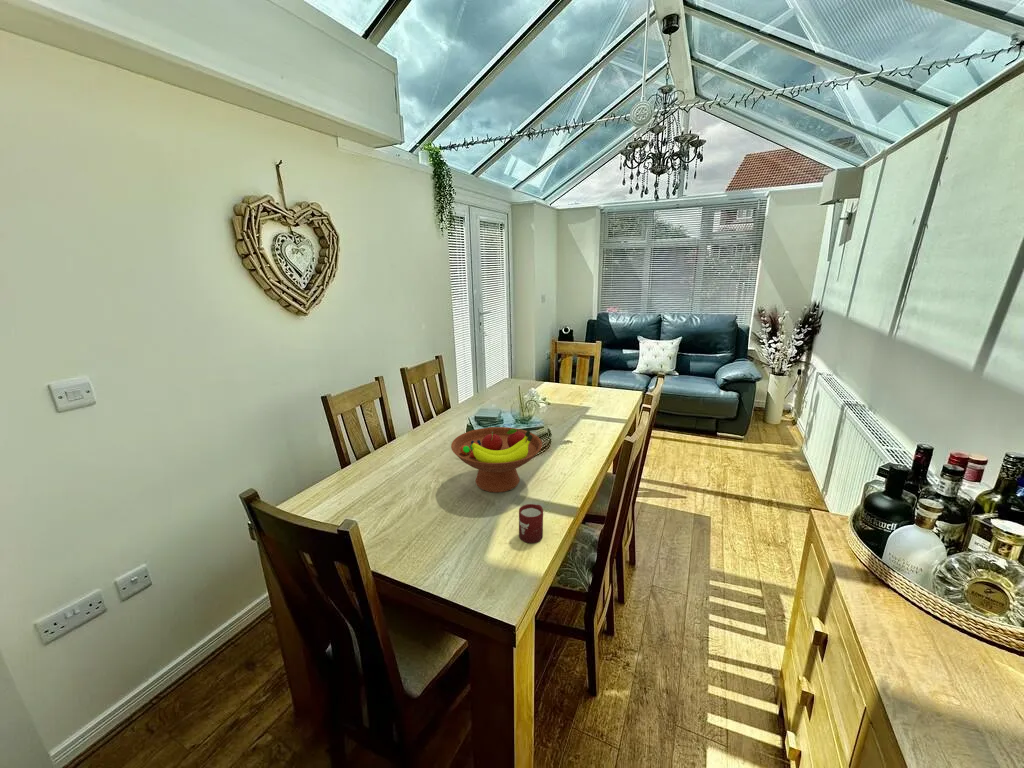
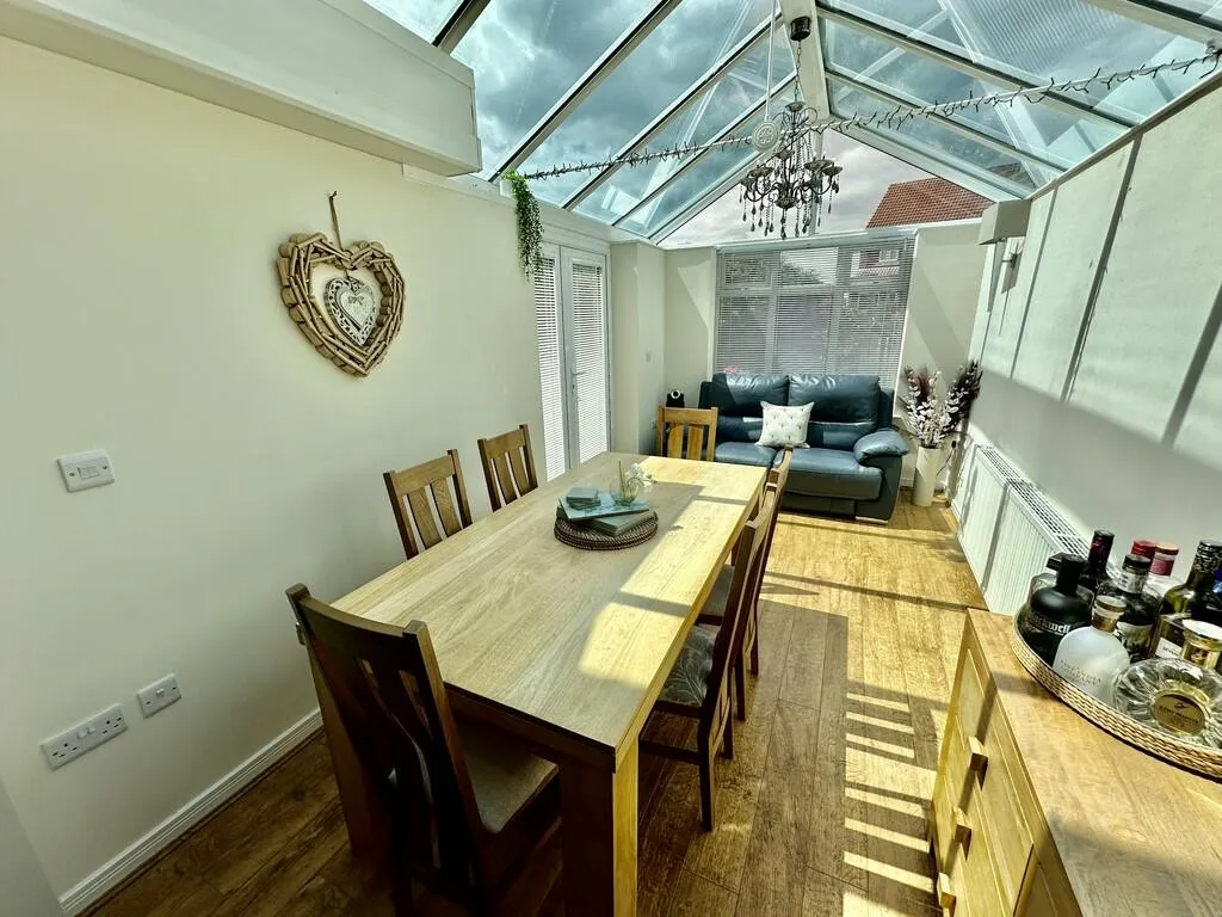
- fruit bowl [450,426,543,494]
- cup [518,503,544,544]
